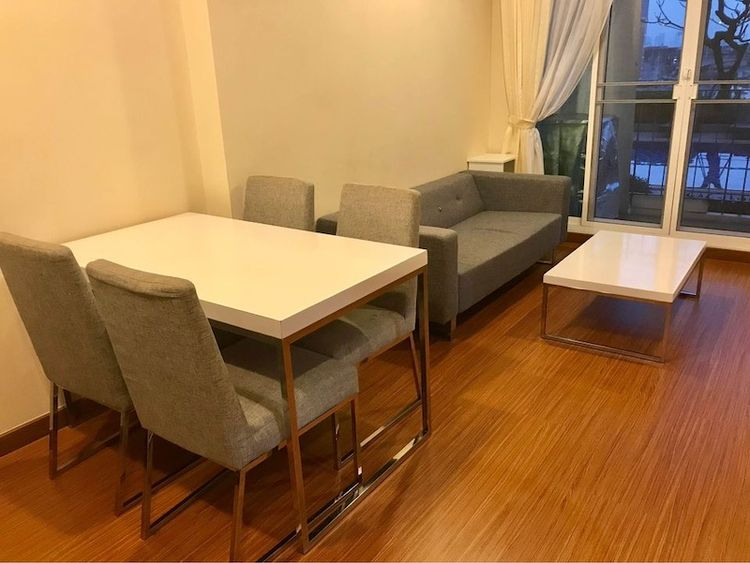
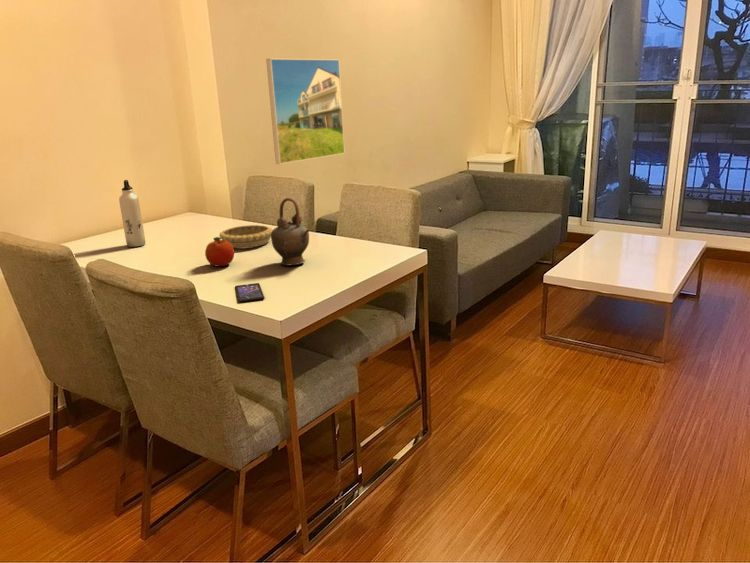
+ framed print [265,58,346,165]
+ teapot [270,197,311,266]
+ decorative bowl [218,224,273,249]
+ fruit [204,236,235,267]
+ water bottle [118,179,146,248]
+ smartphone [234,282,266,303]
